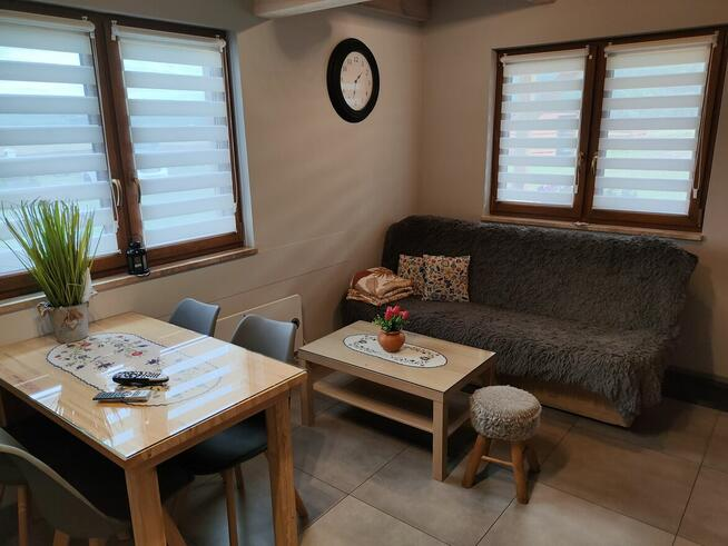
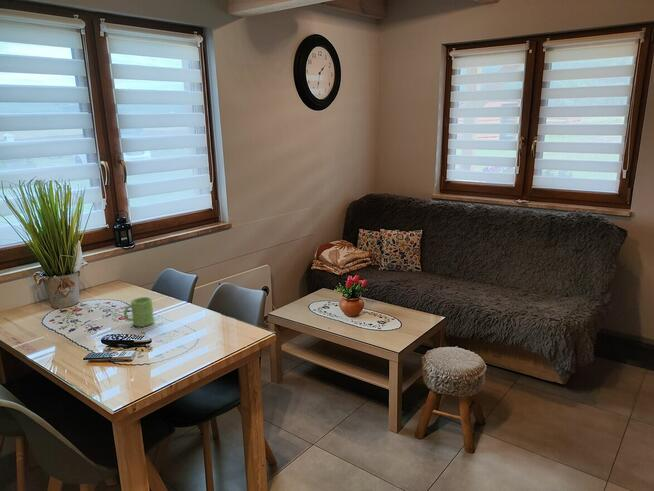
+ mug [123,296,155,328]
